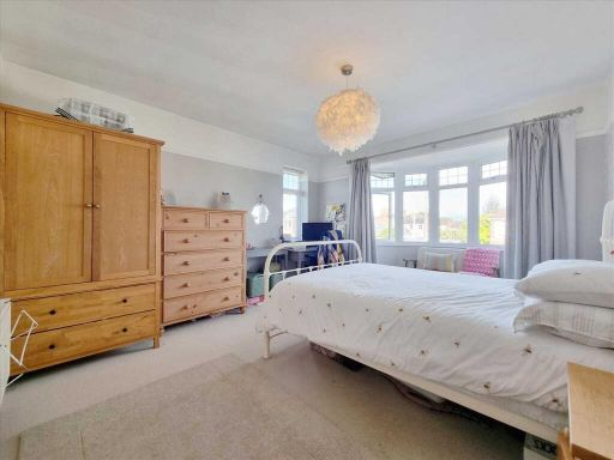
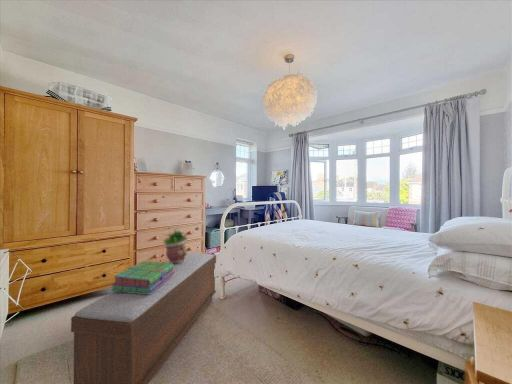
+ stack of books [110,260,174,294]
+ bench [70,252,217,384]
+ potted plant [162,228,189,263]
